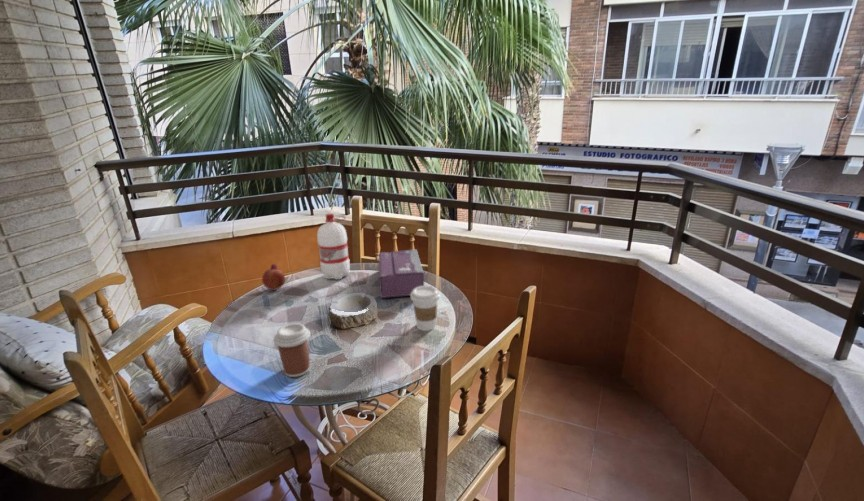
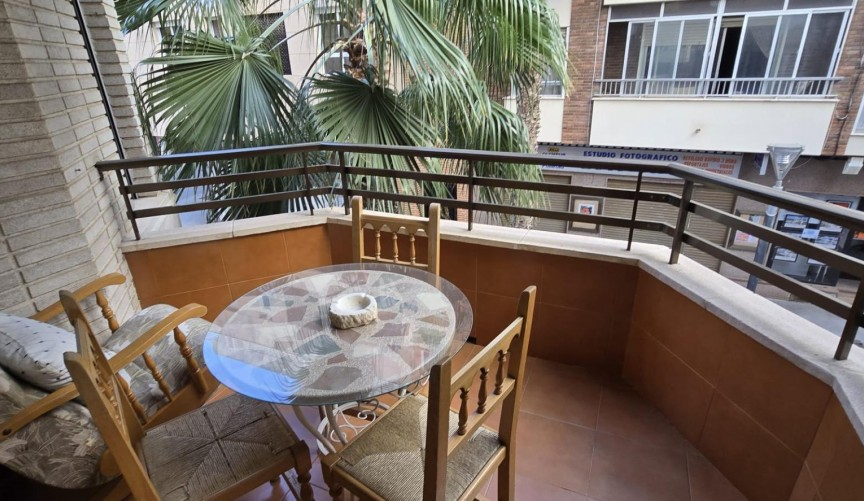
- tissue box [377,248,425,299]
- water bottle [316,212,351,281]
- coffee cup [273,322,311,378]
- coffee cup [409,285,441,332]
- fruit [261,263,286,292]
